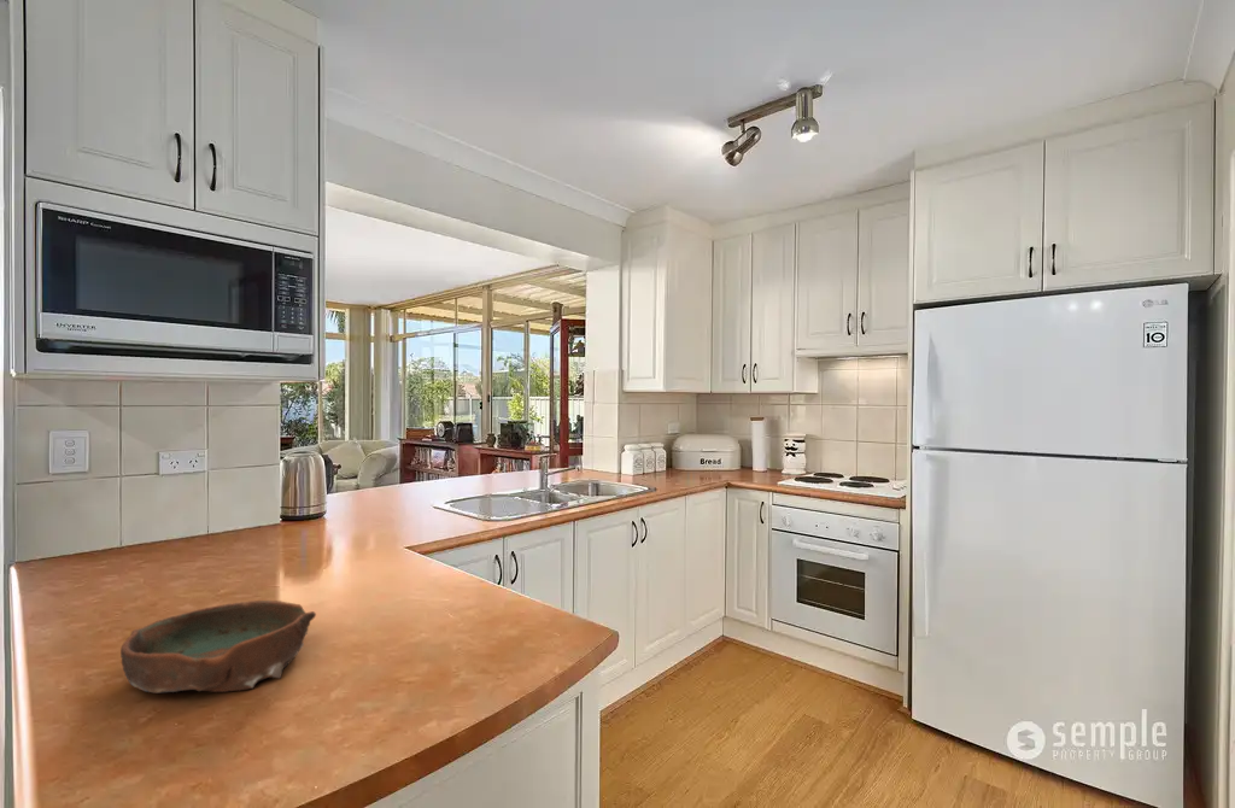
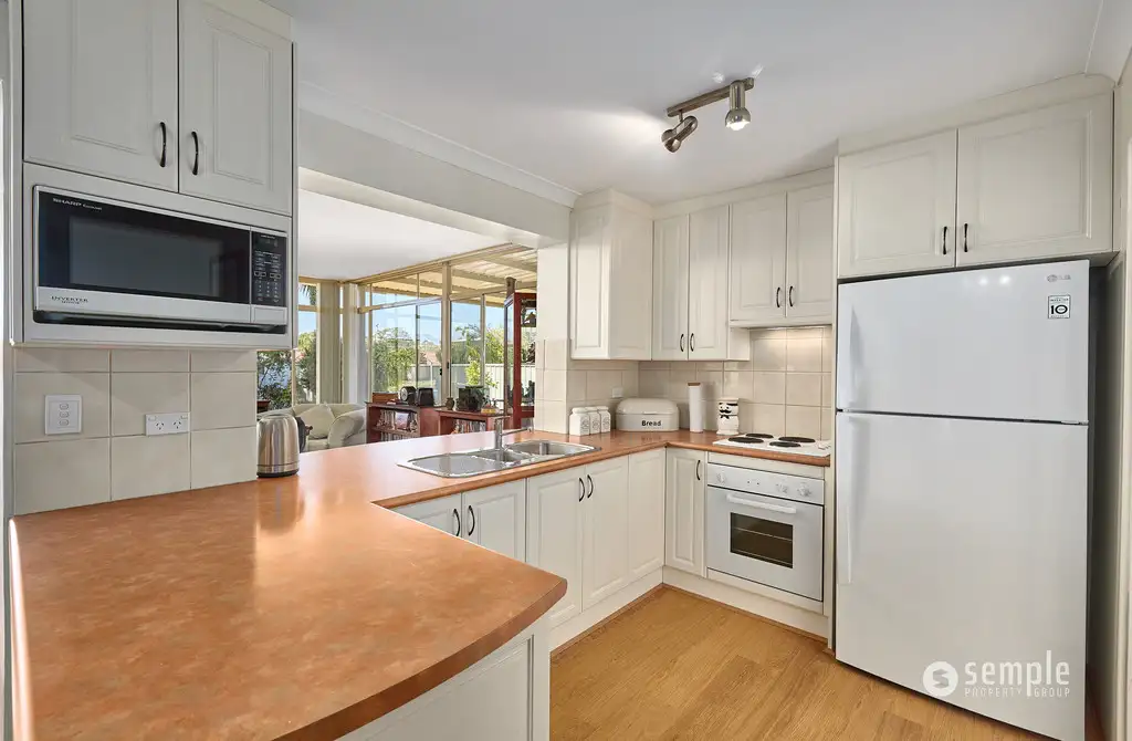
- bowl [119,599,317,695]
